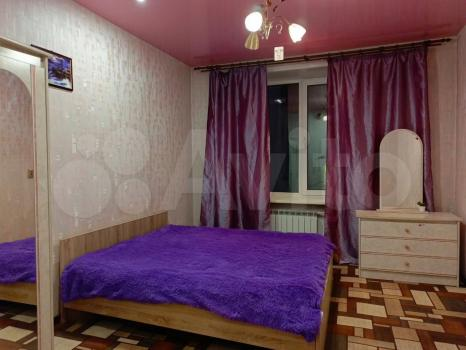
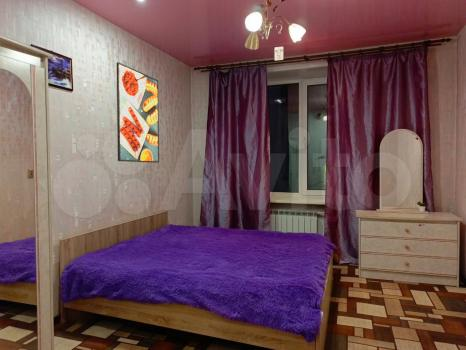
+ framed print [116,61,160,164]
